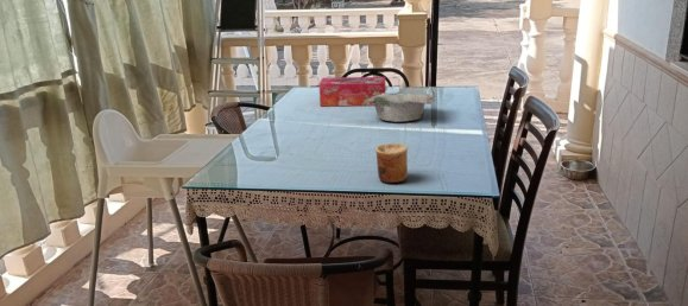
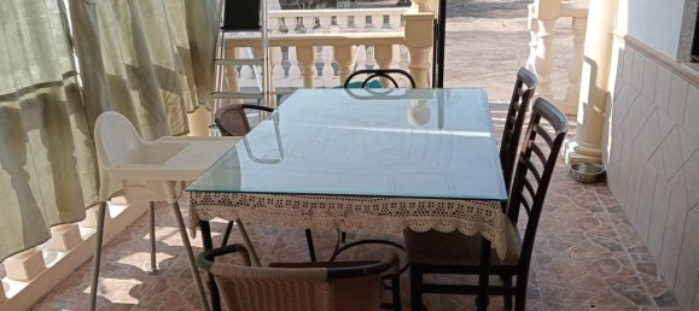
- bowl [367,87,436,123]
- tissue box [318,76,386,107]
- cup [374,142,409,184]
